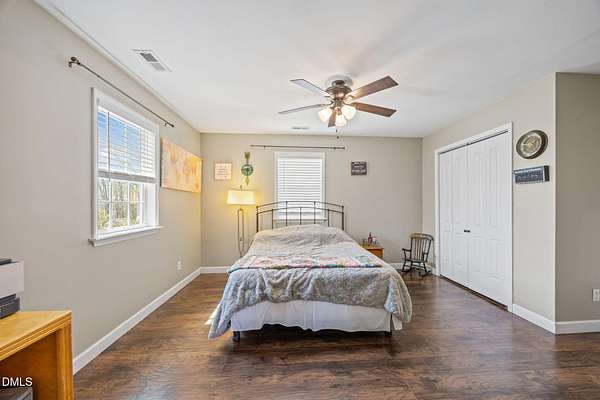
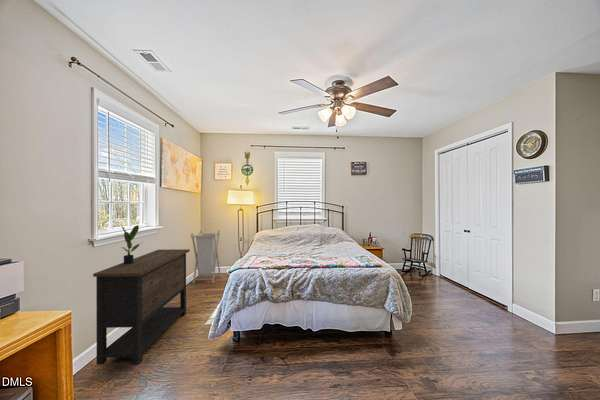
+ laundry hamper [190,230,222,284]
+ dresser [92,248,191,366]
+ potted plant [120,224,145,264]
